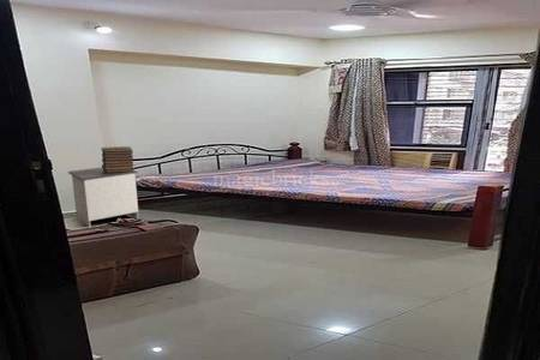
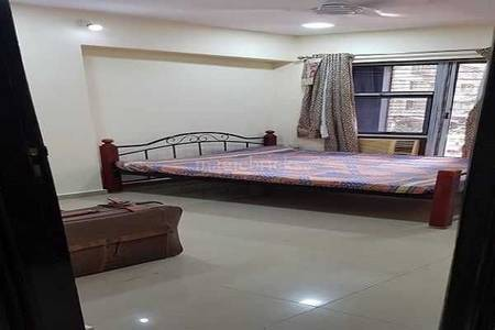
- nightstand [67,166,140,227]
- book stack [101,145,136,173]
